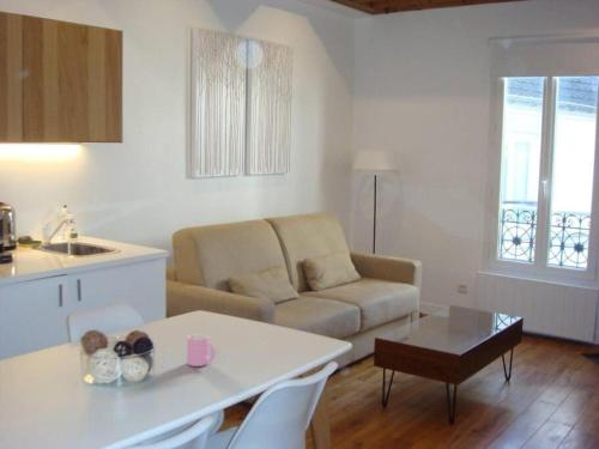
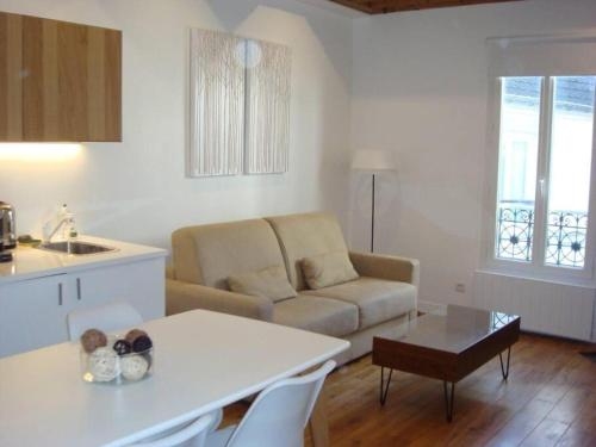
- cup [186,333,216,368]
